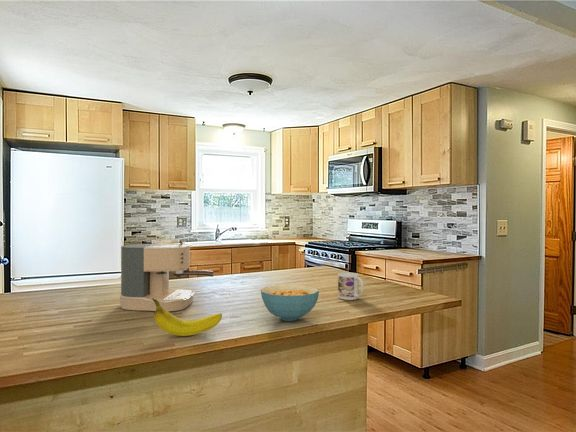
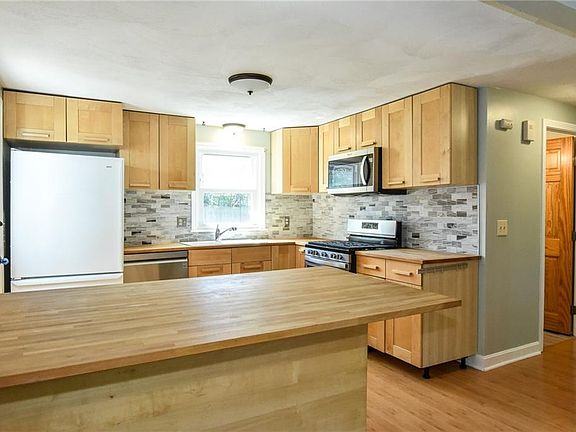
- coffee maker [118,240,215,312]
- cereal bowl [260,284,320,322]
- fruit [152,298,223,337]
- mug [337,271,365,301]
